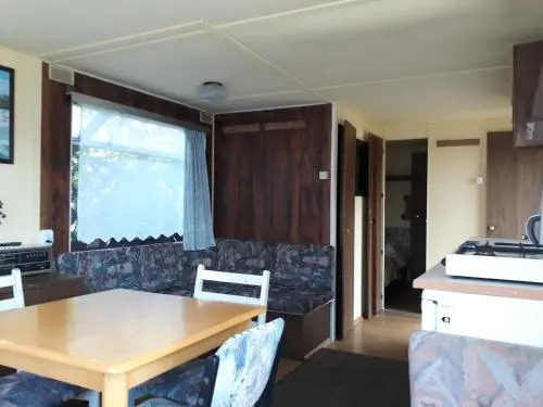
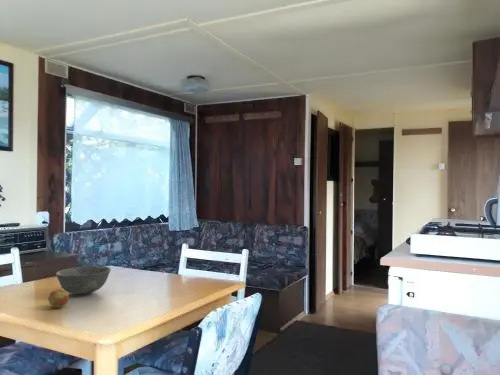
+ bowl [55,265,112,295]
+ apple [47,286,70,309]
